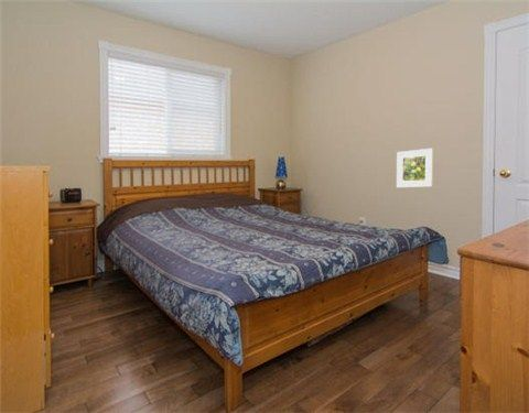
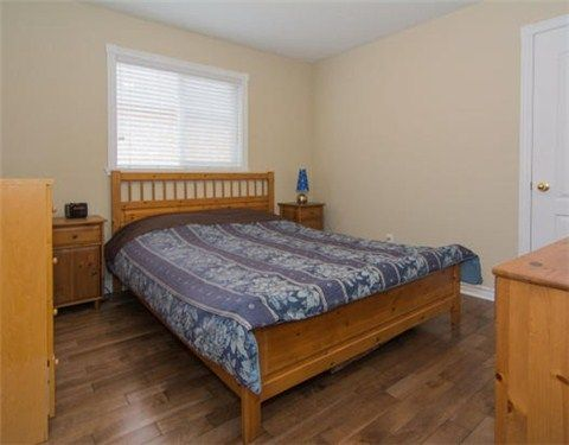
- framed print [396,148,434,188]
